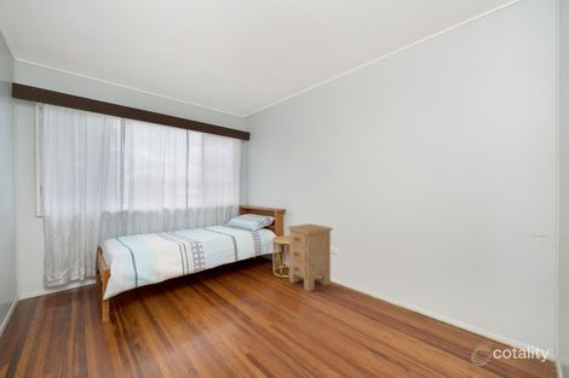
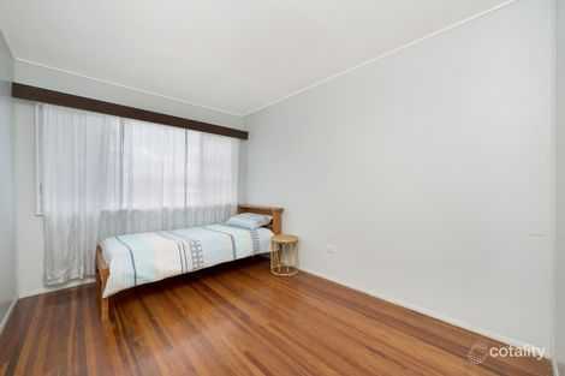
- nightstand [286,222,334,292]
